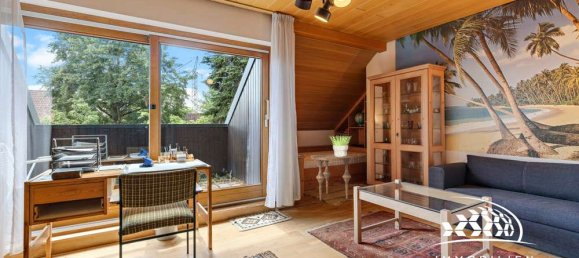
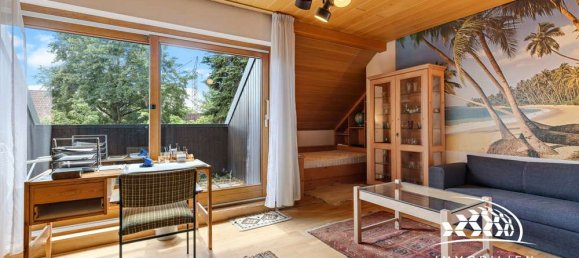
- potted plant [329,134,352,157]
- side table [309,153,354,201]
